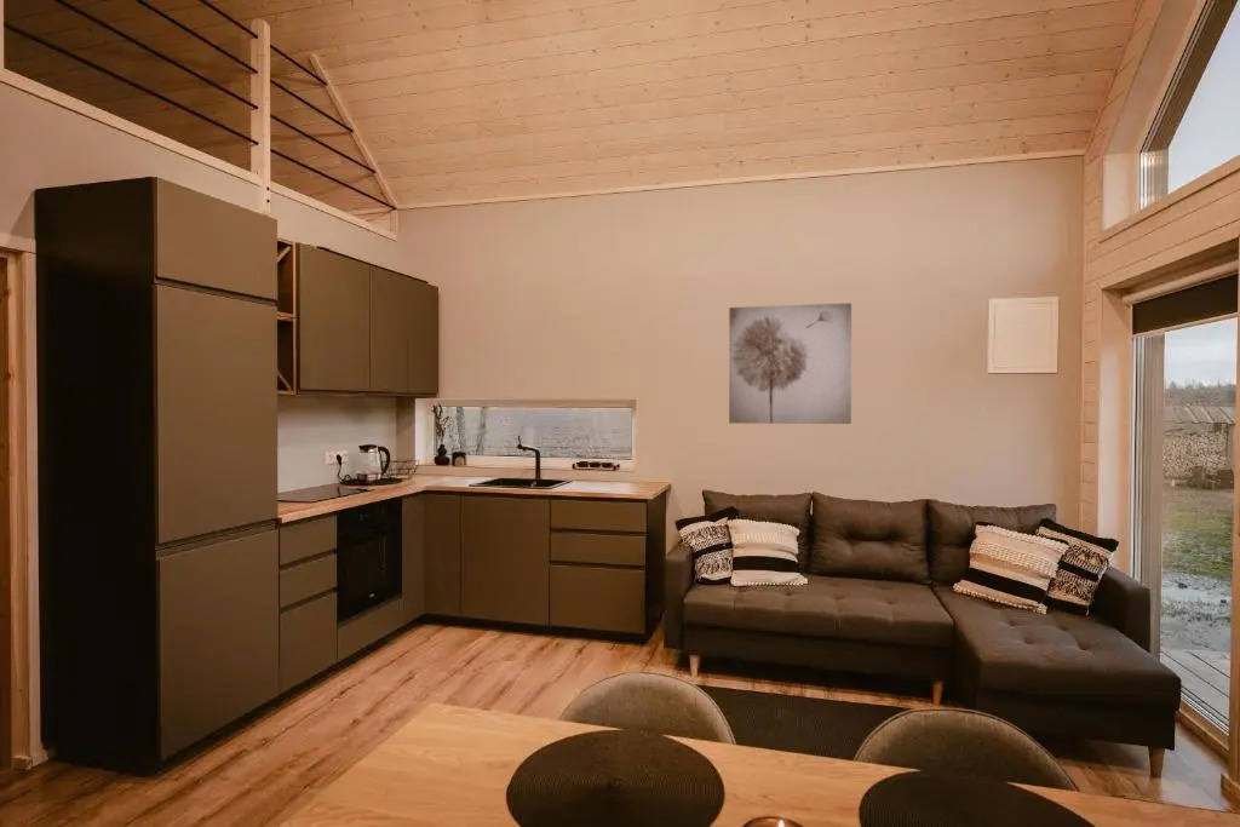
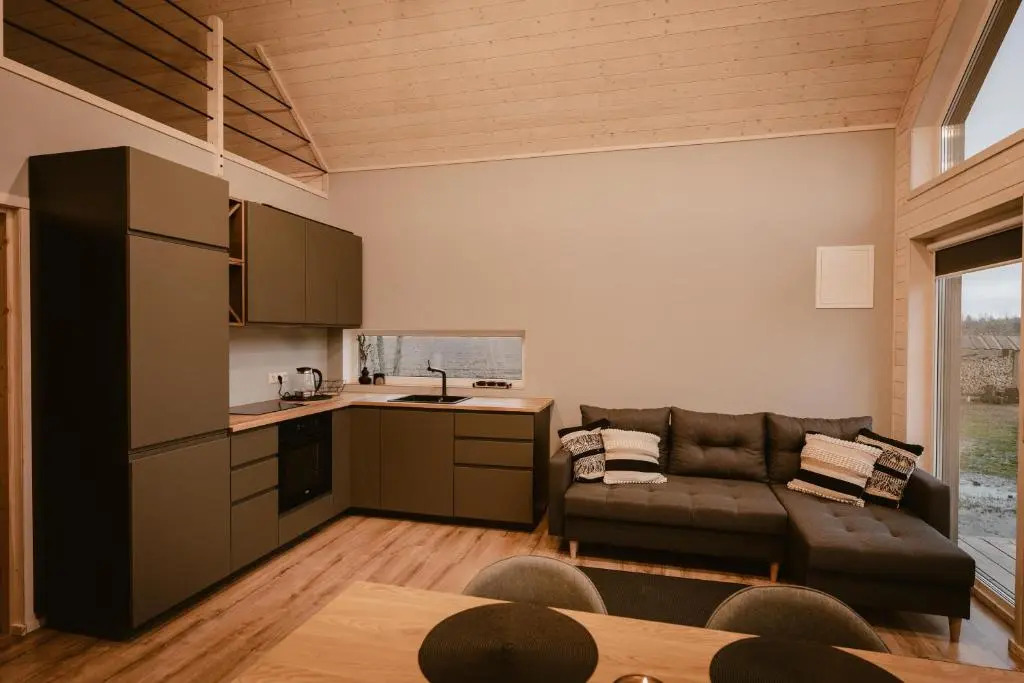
- wall art [728,301,852,425]
